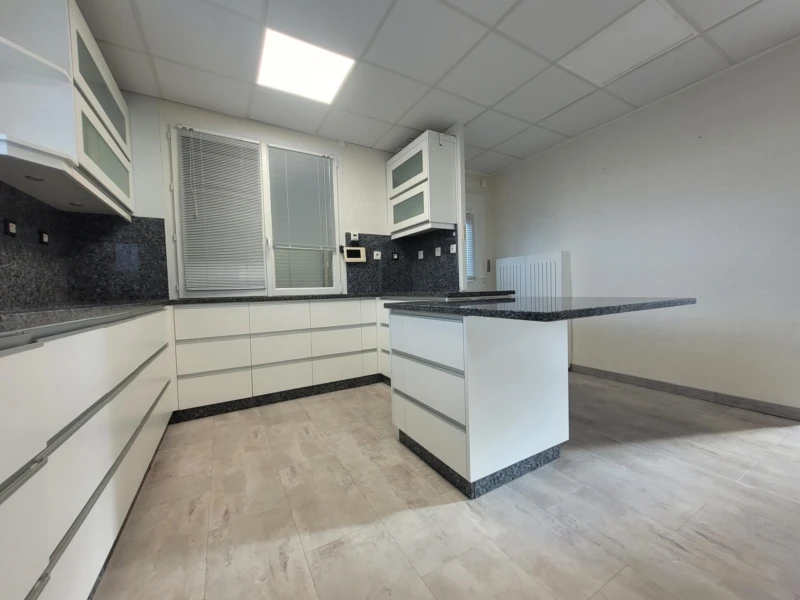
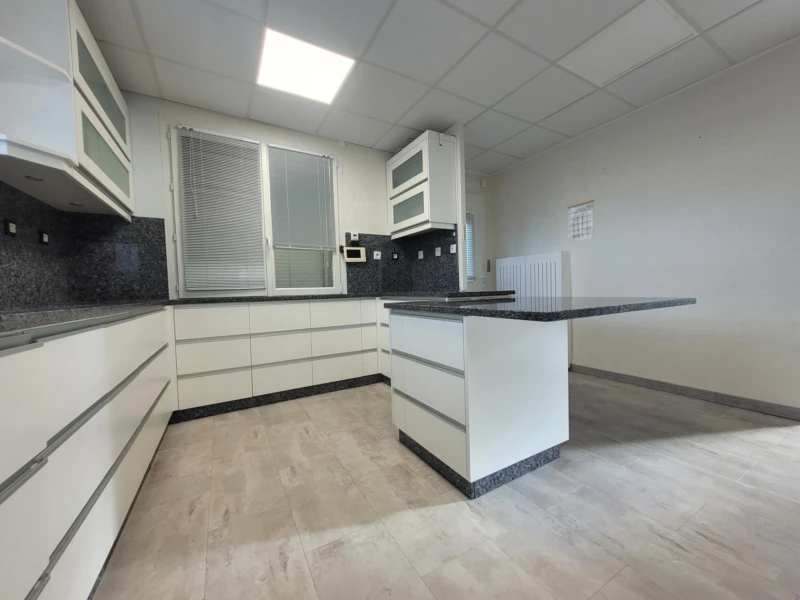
+ calendar [566,199,595,243]
